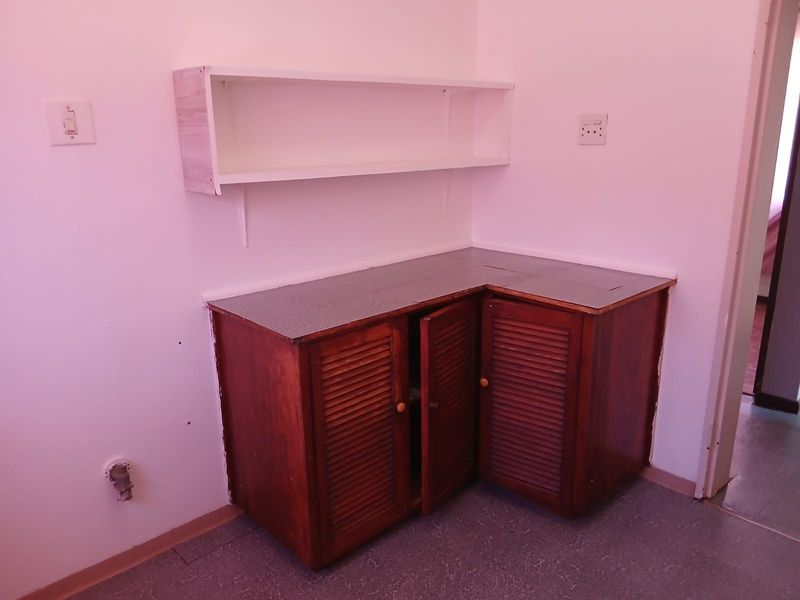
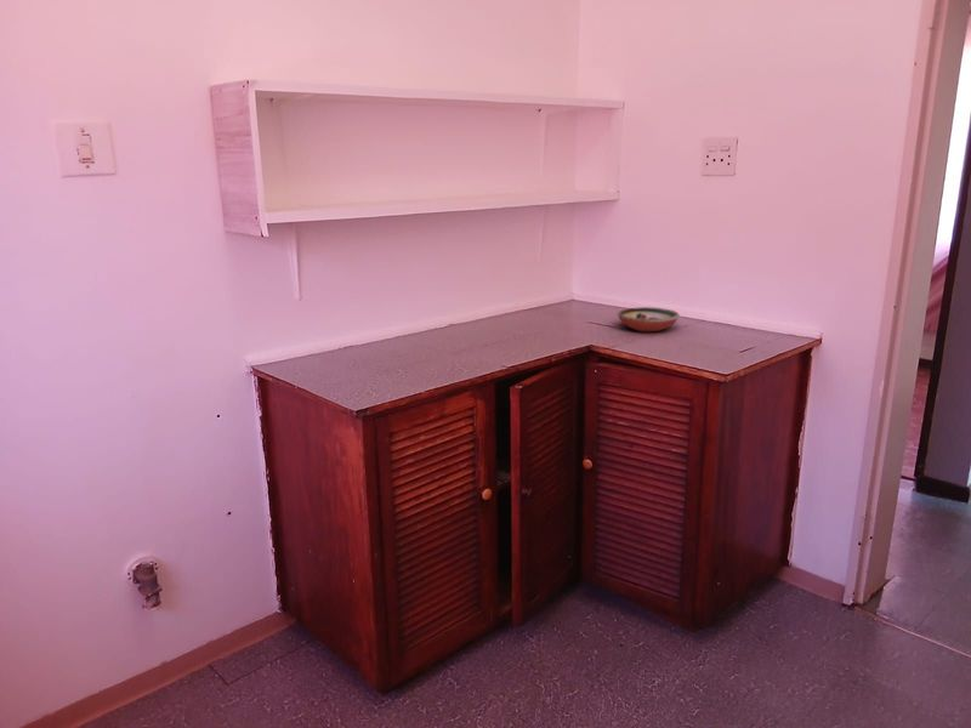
+ decorative bowl [615,306,681,332]
